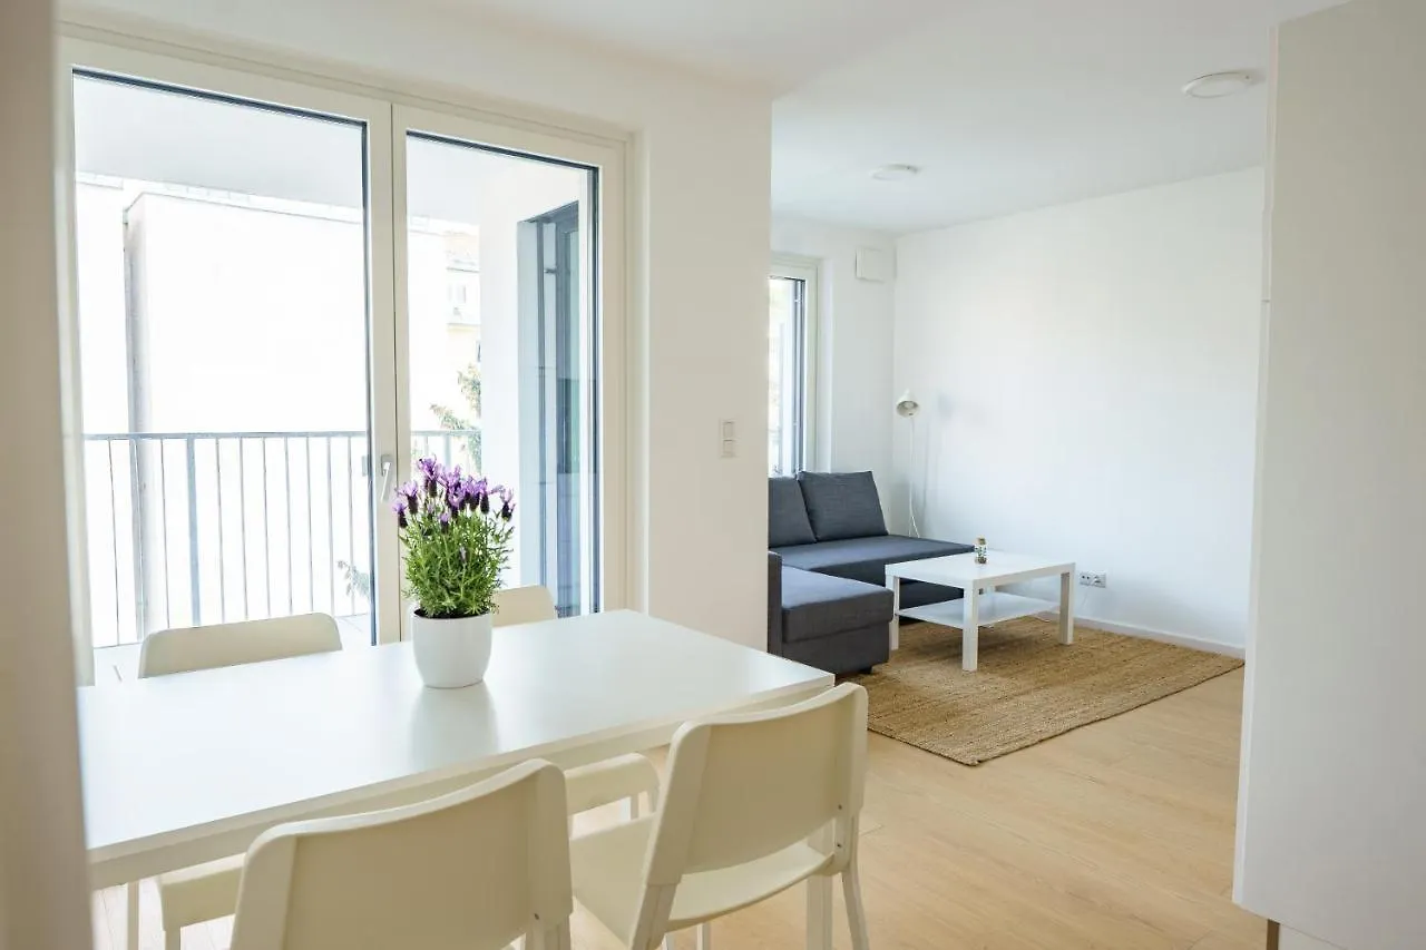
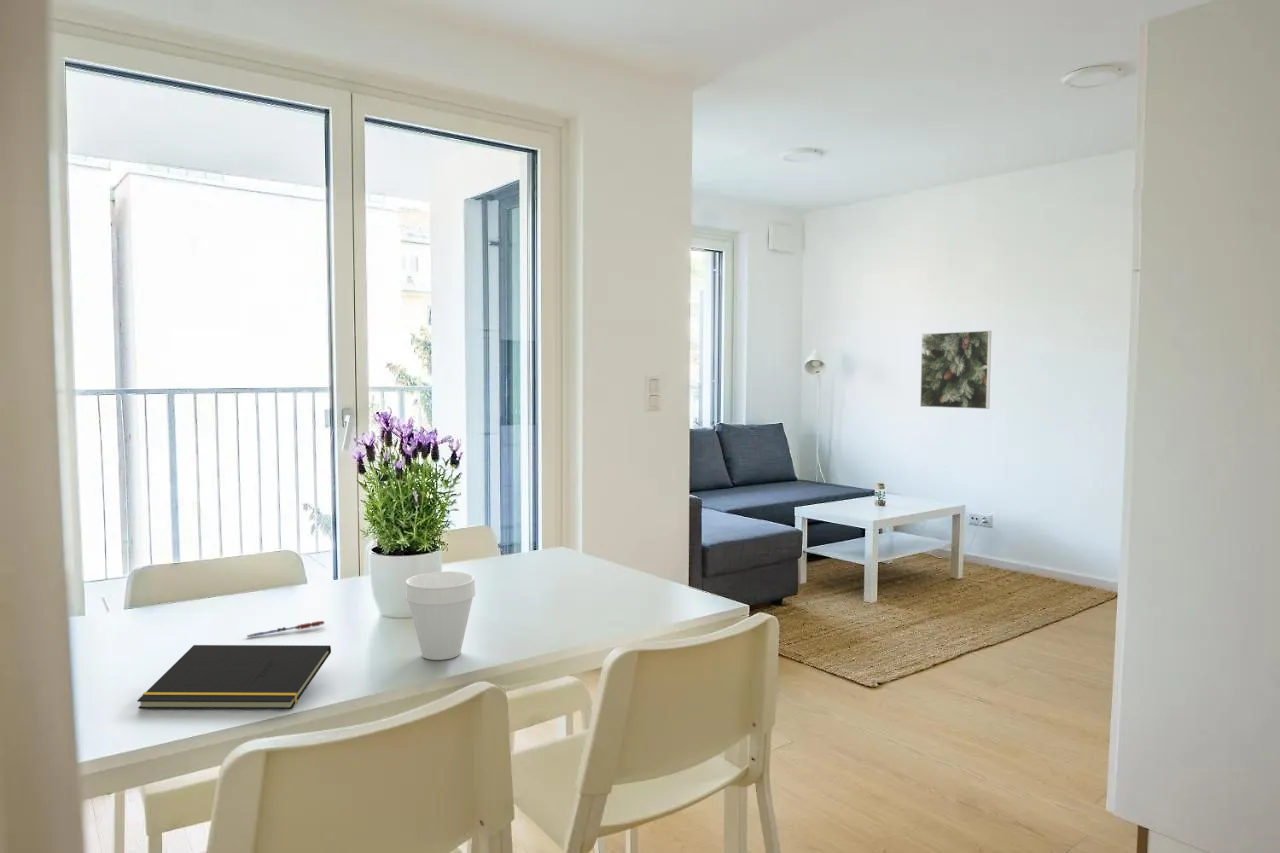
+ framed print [919,330,992,410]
+ cup [404,571,476,661]
+ pen [246,620,325,638]
+ notepad [136,644,332,710]
